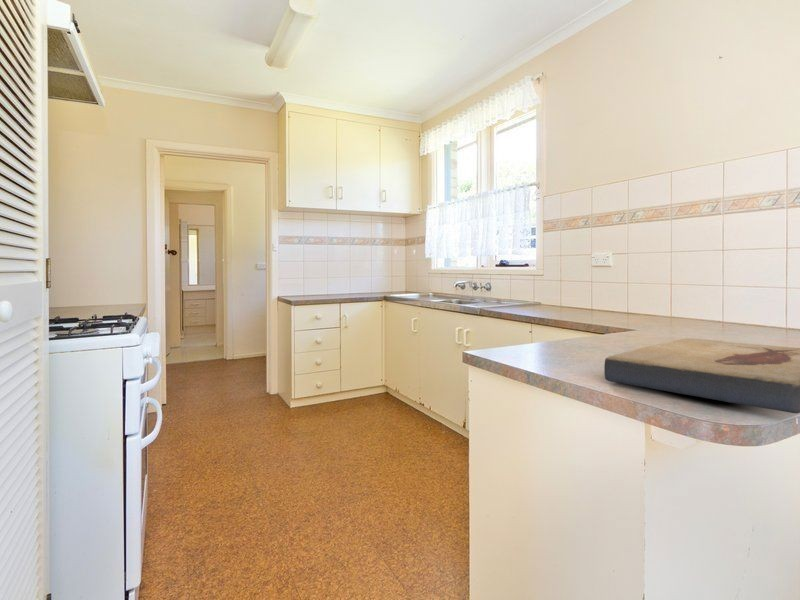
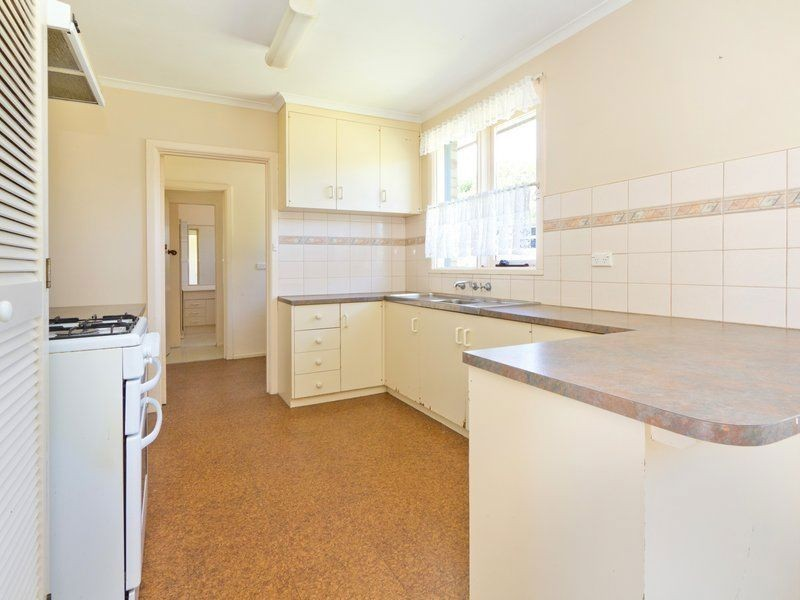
- fish fossil [603,337,800,414]
